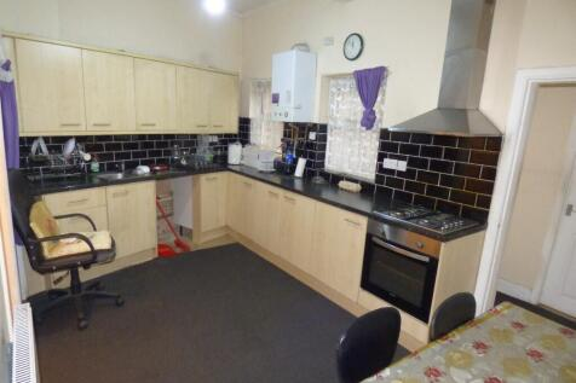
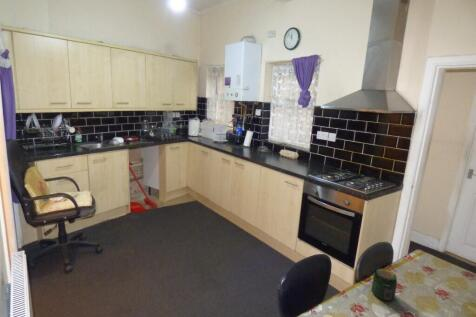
+ jar [370,268,398,302]
